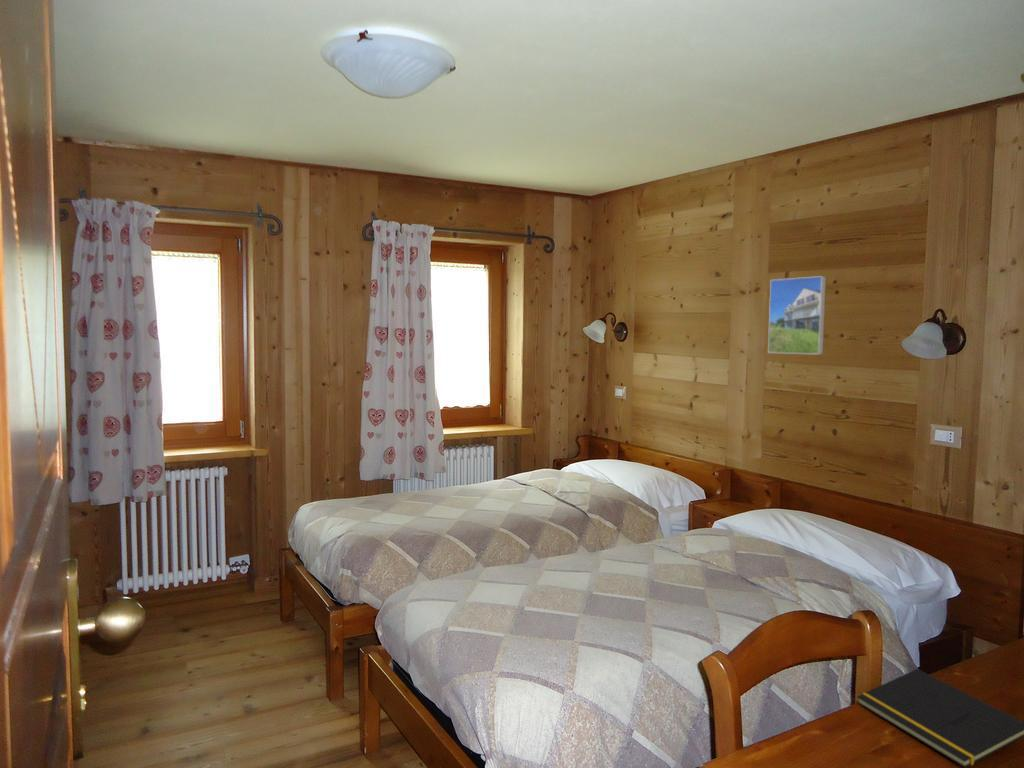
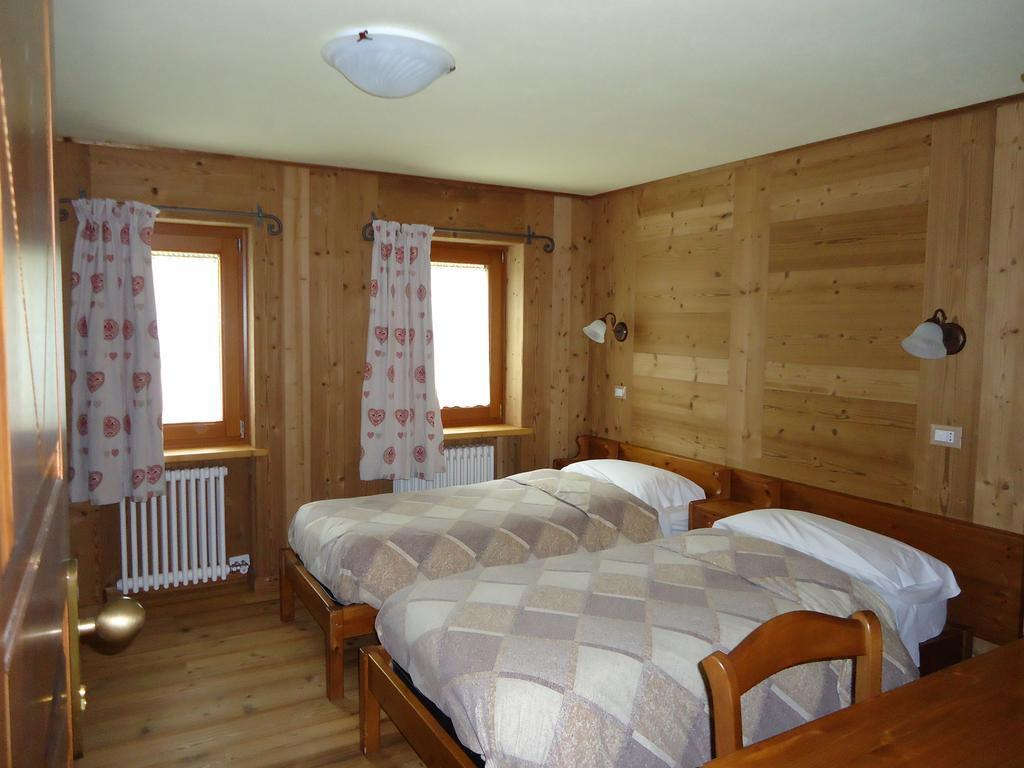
- notepad [856,668,1024,768]
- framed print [767,275,827,356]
